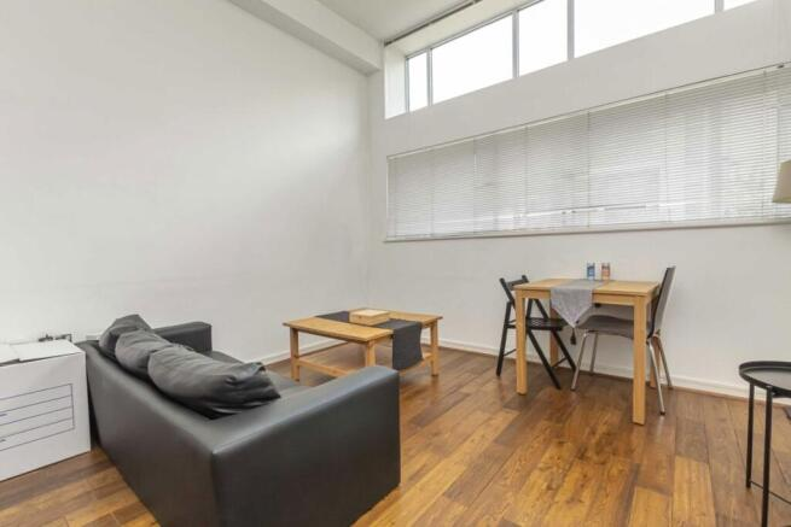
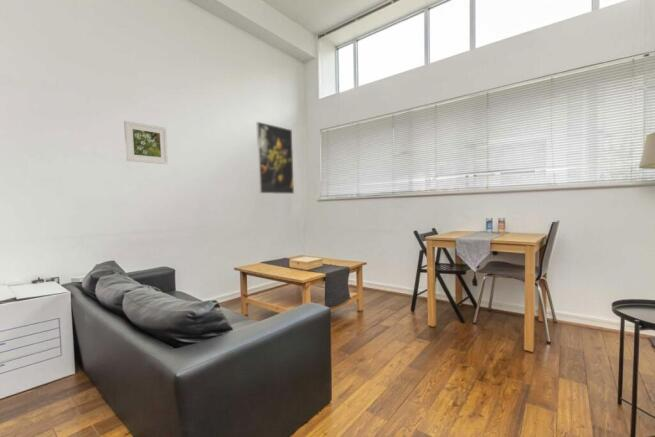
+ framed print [123,120,169,165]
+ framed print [255,121,295,195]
